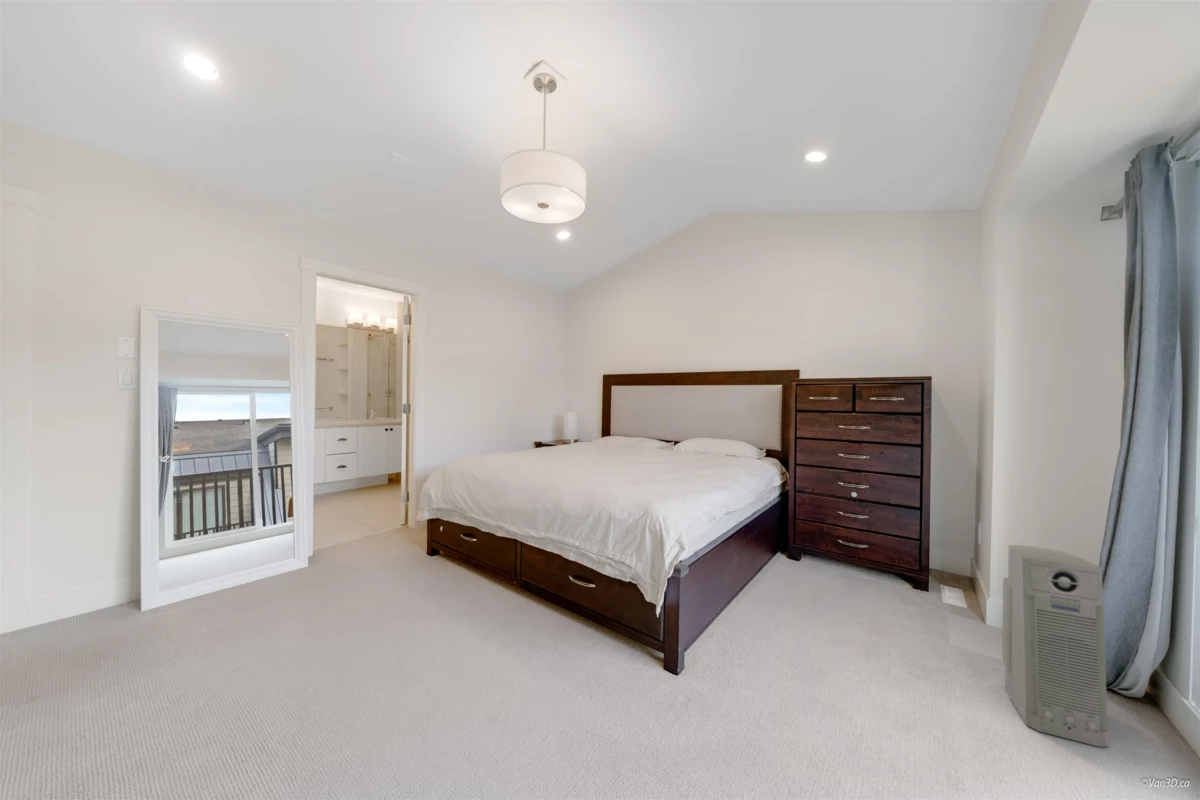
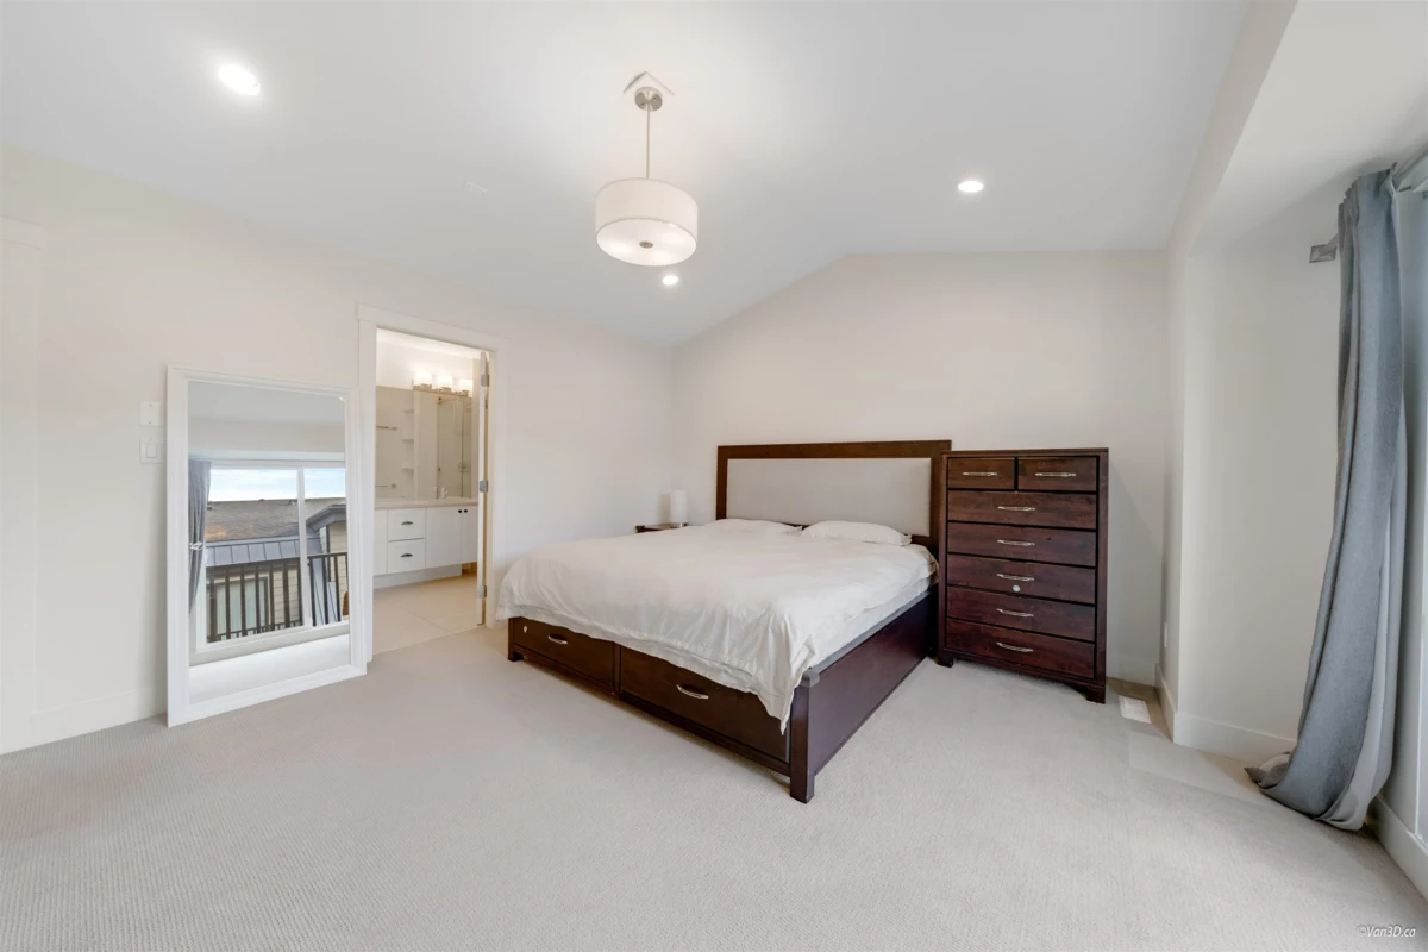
- air purifier [1001,544,1109,748]
